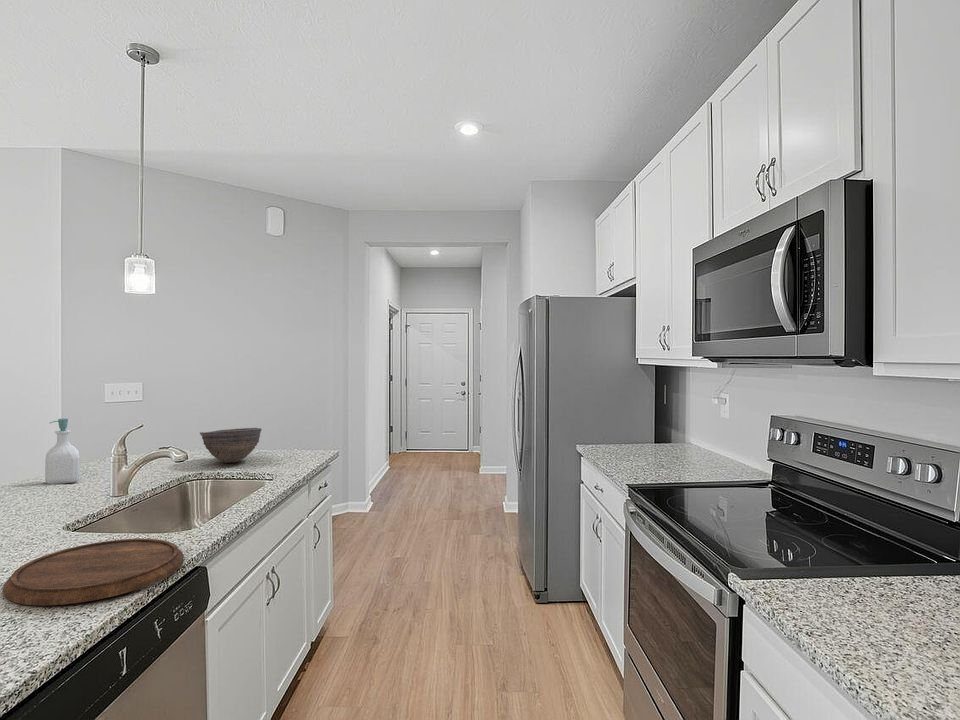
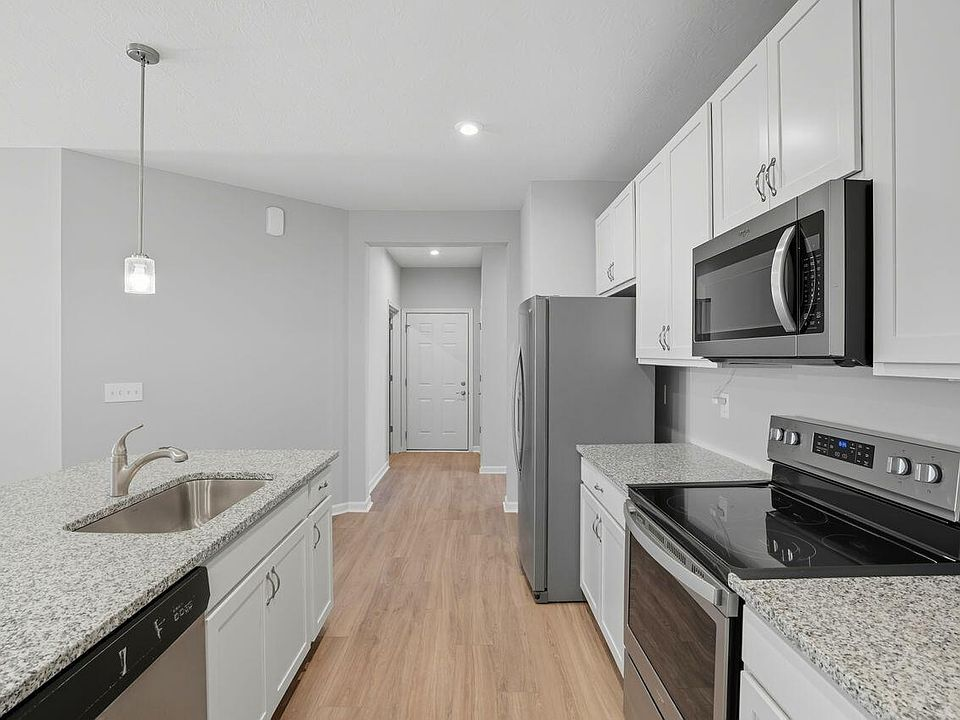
- bowl [199,427,262,464]
- soap bottle [44,417,81,486]
- cutting board [2,538,185,606]
